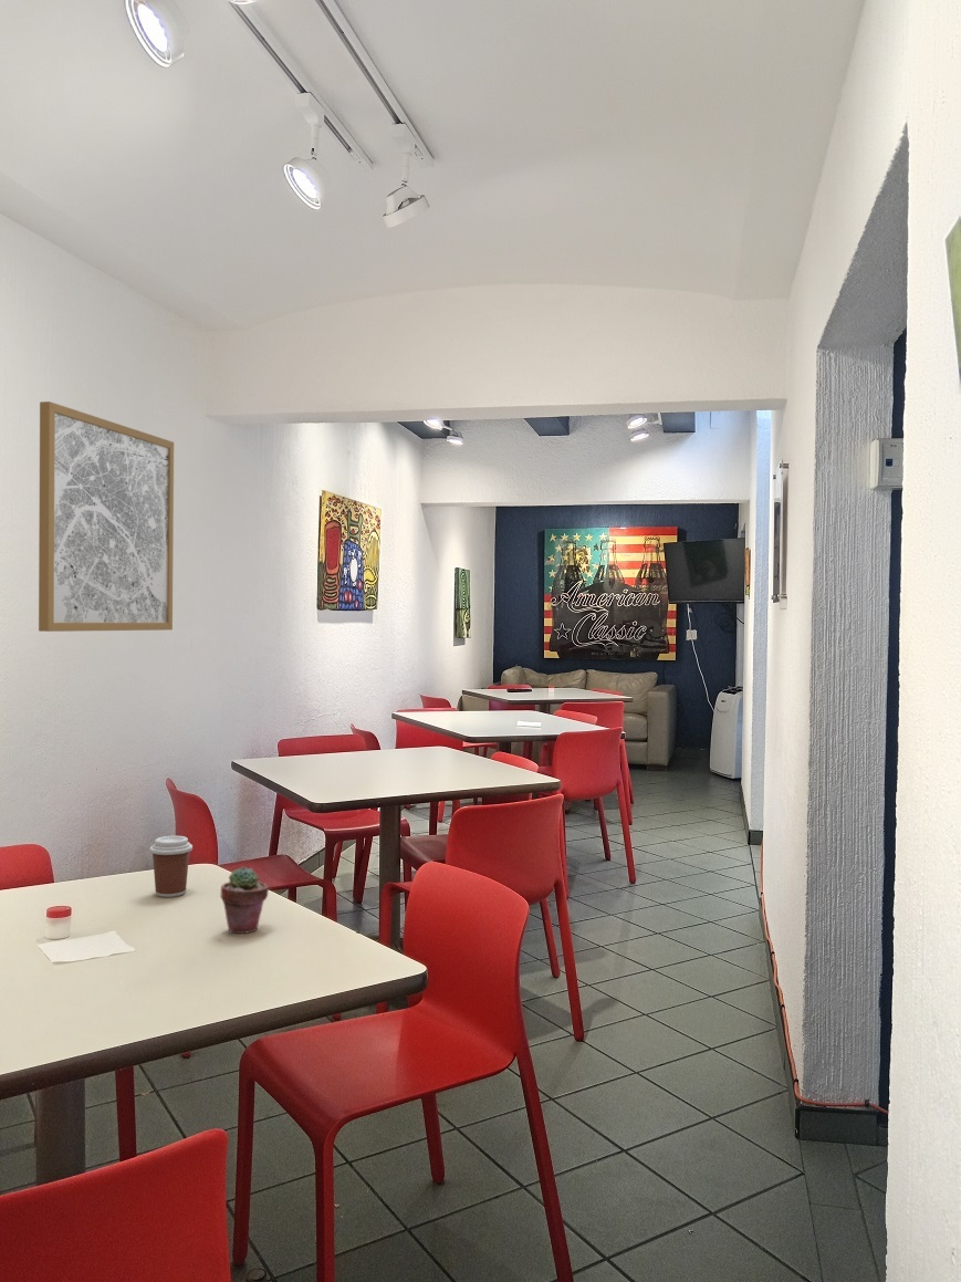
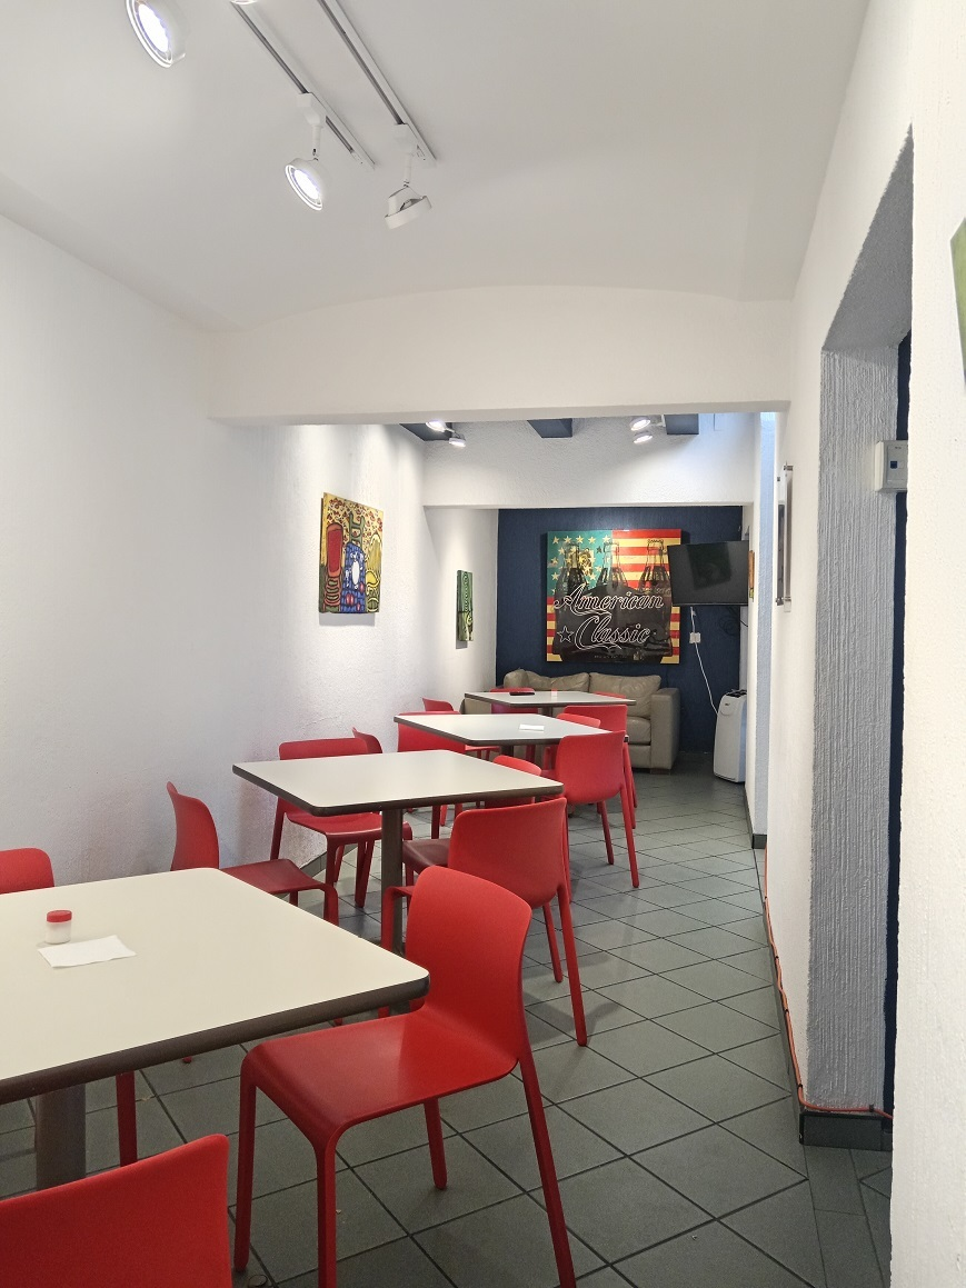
- coffee cup [148,835,194,898]
- potted succulent [220,865,270,935]
- wall art [38,400,175,633]
